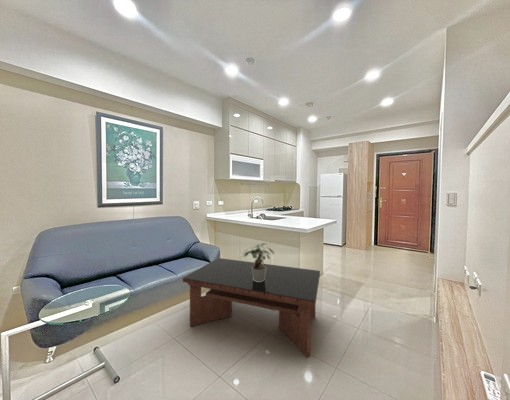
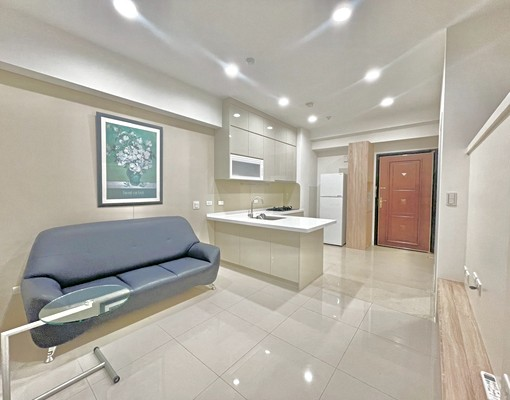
- potted plant [240,242,275,282]
- coffee table [182,257,321,358]
